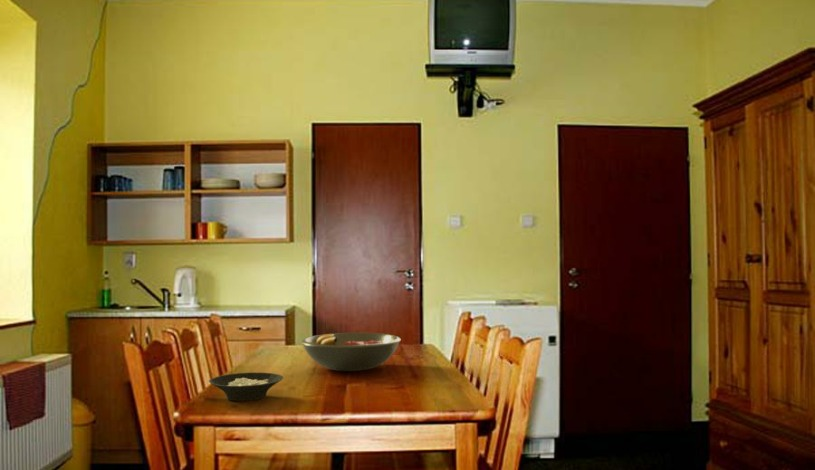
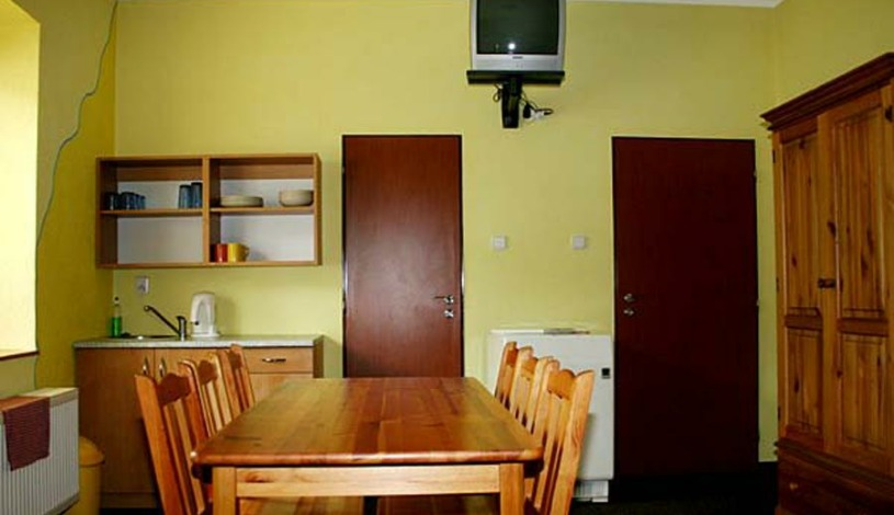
- fruit bowl [300,332,401,372]
- cereal bowl [208,371,284,402]
